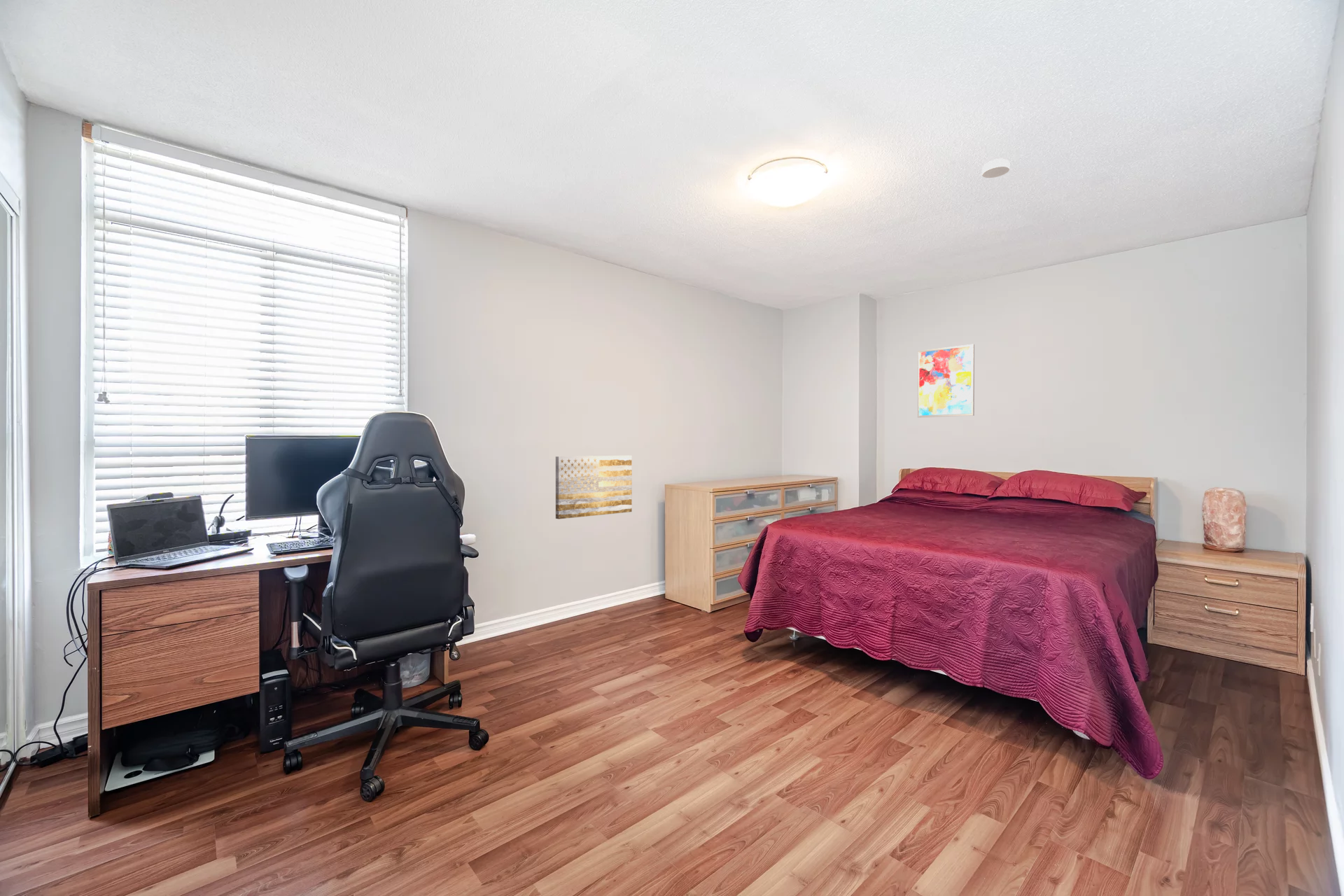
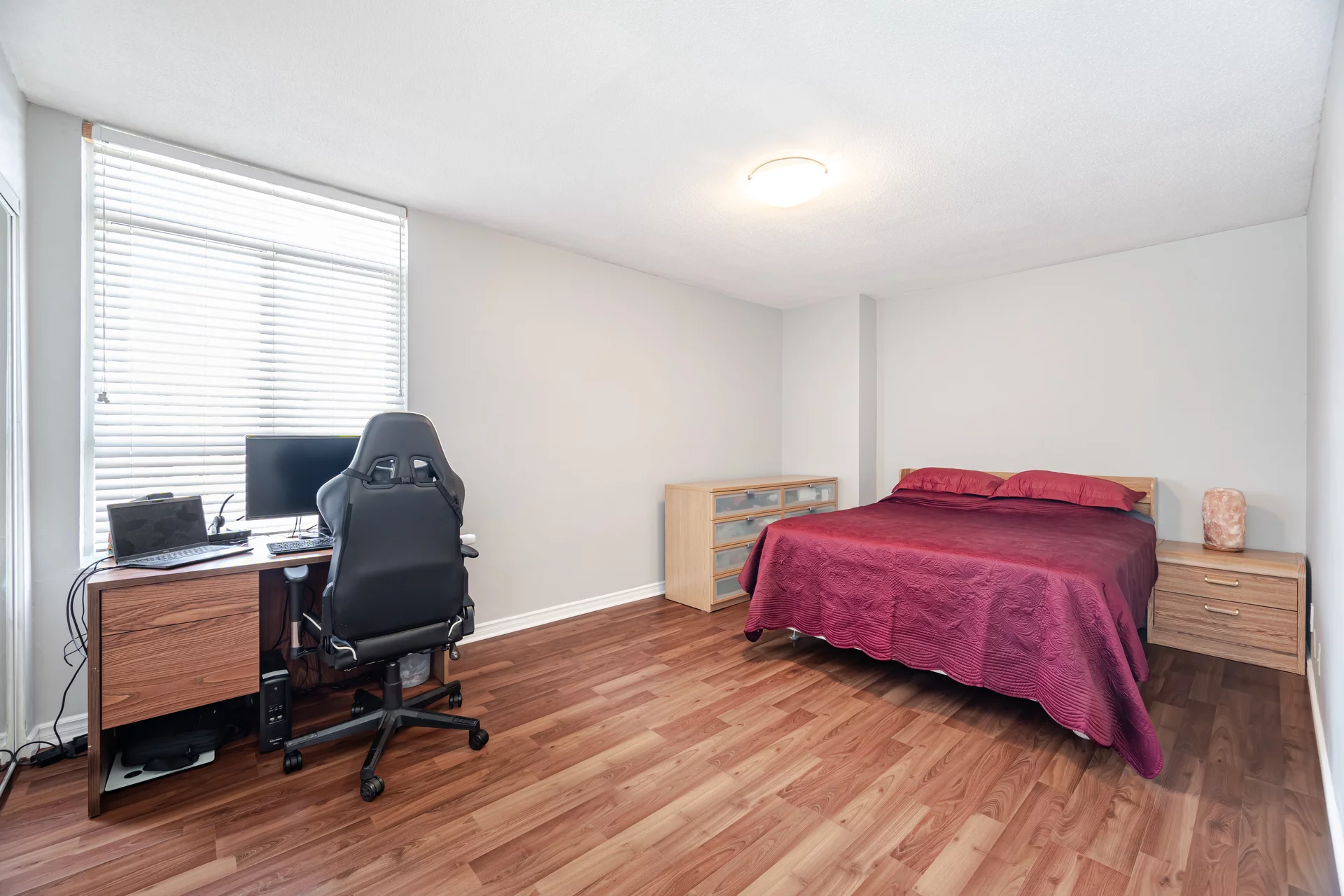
- wall art [917,344,975,419]
- wall art [555,455,633,519]
- smoke detector [981,158,1010,179]
